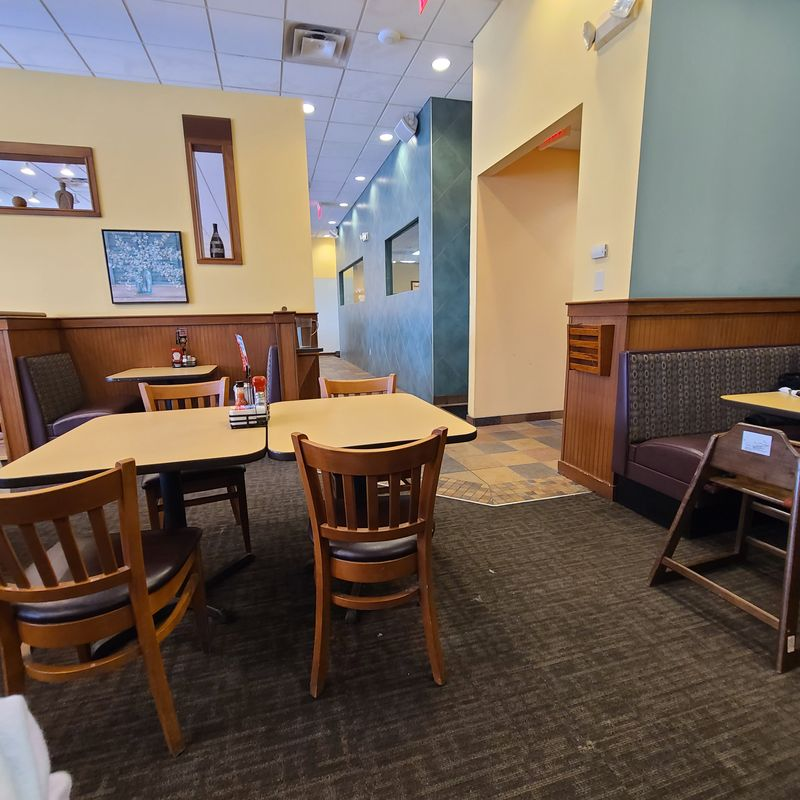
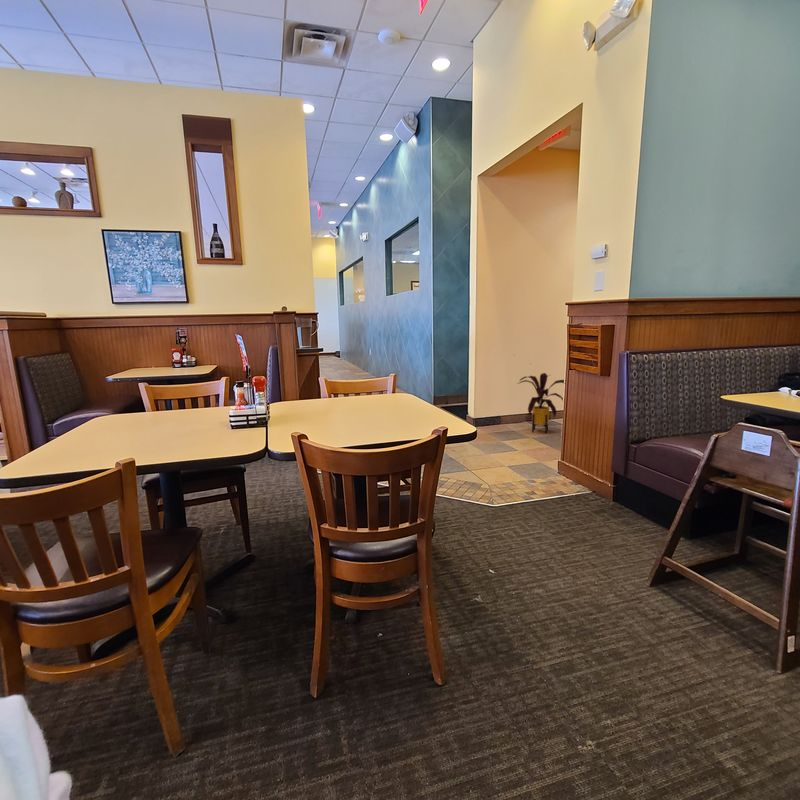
+ house plant [516,372,565,434]
